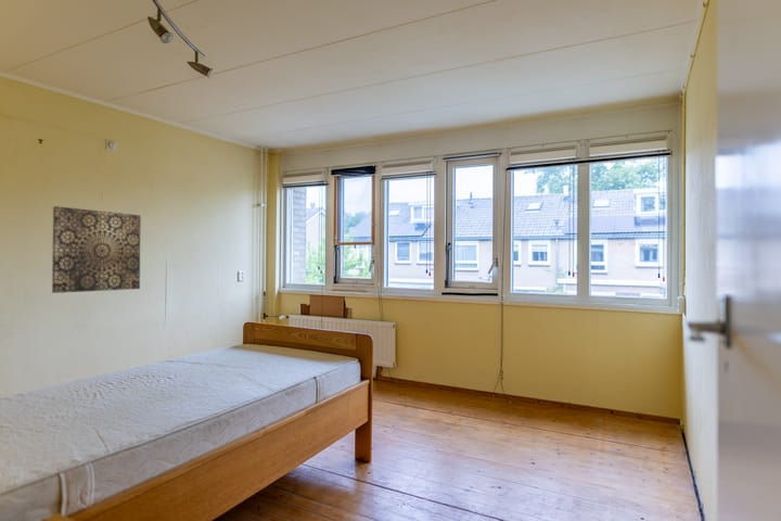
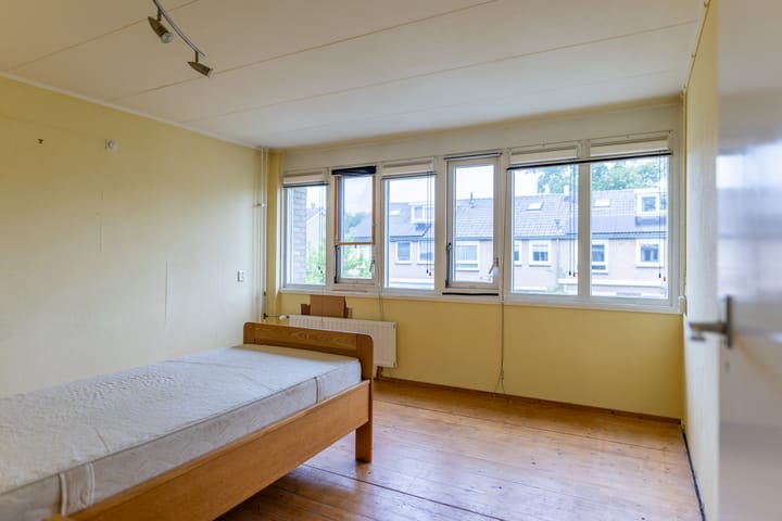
- wall art [51,205,142,294]
